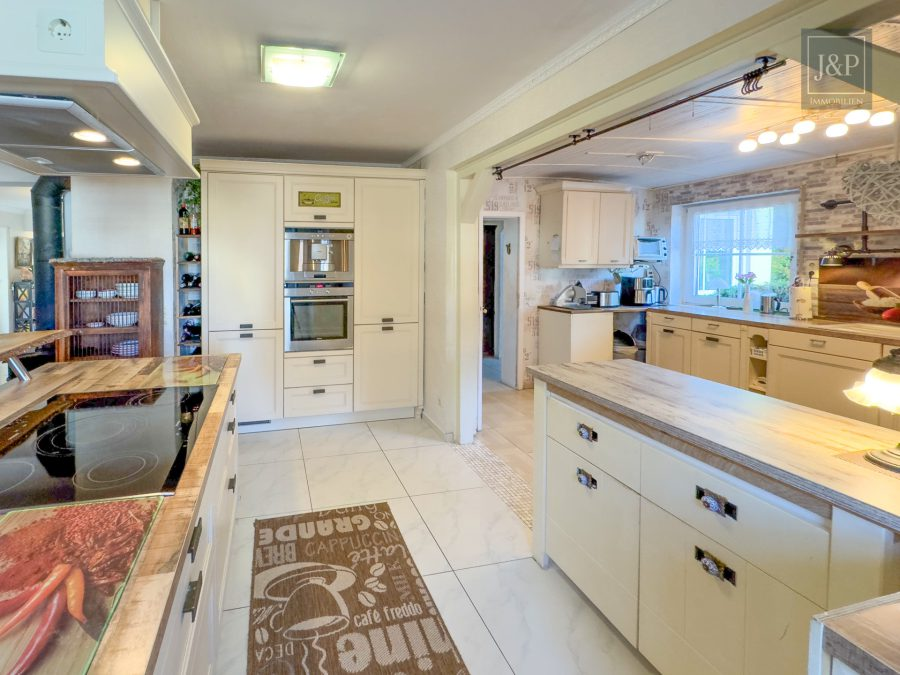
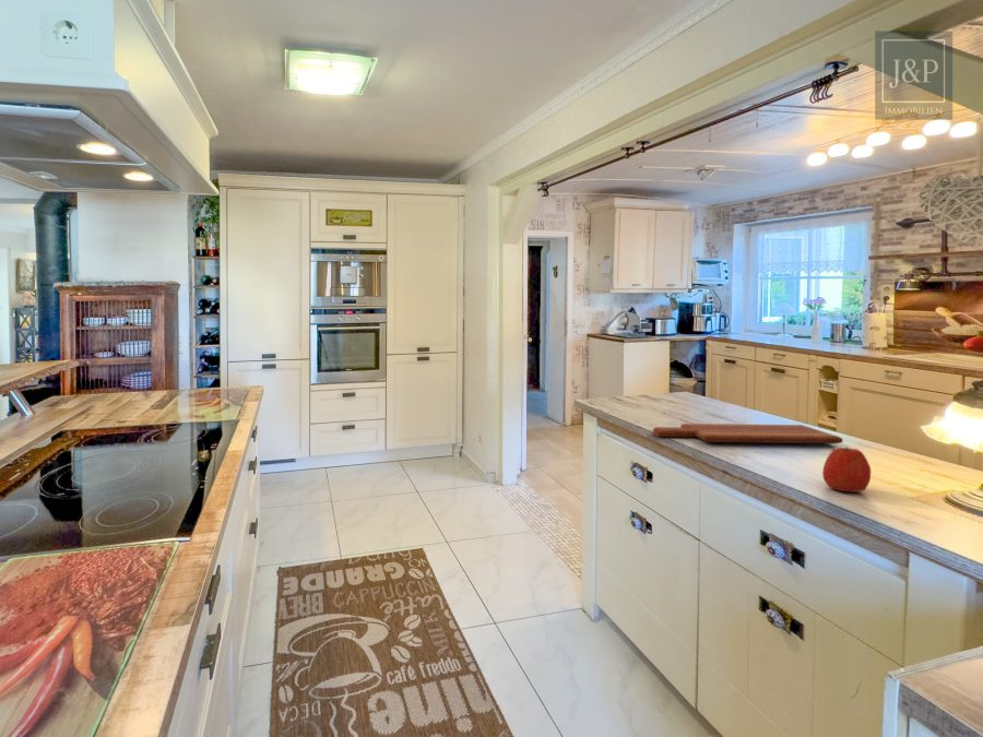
+ cutting board [651,423,844,444]
+ apple [821,445,872,494]
